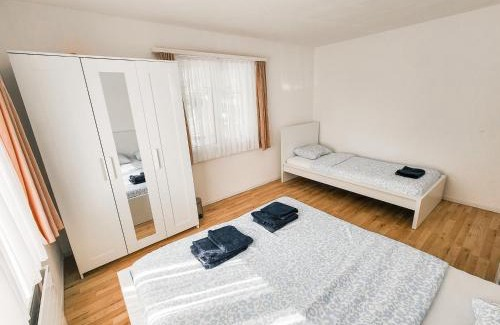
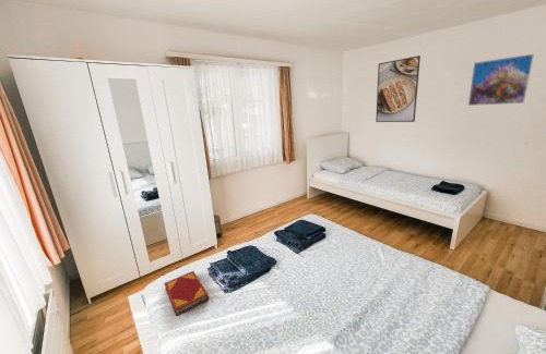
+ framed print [375,54,422,123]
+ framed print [467,52,535,107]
+ hardback book [164,270,210,317]
